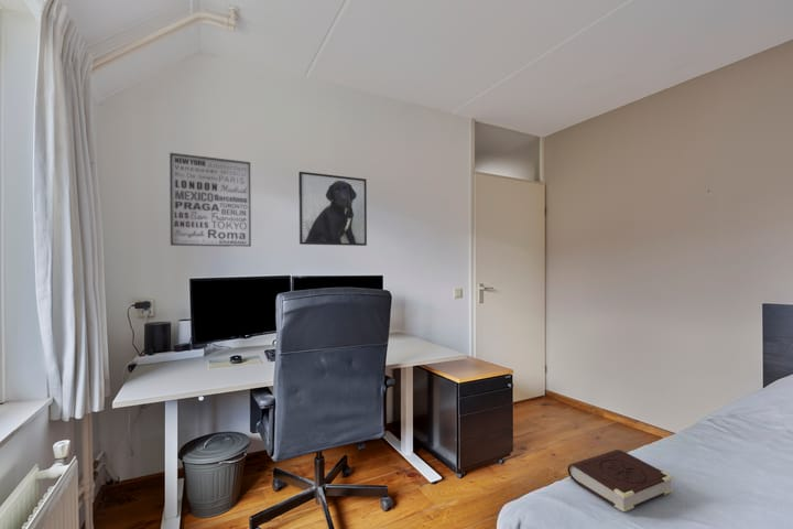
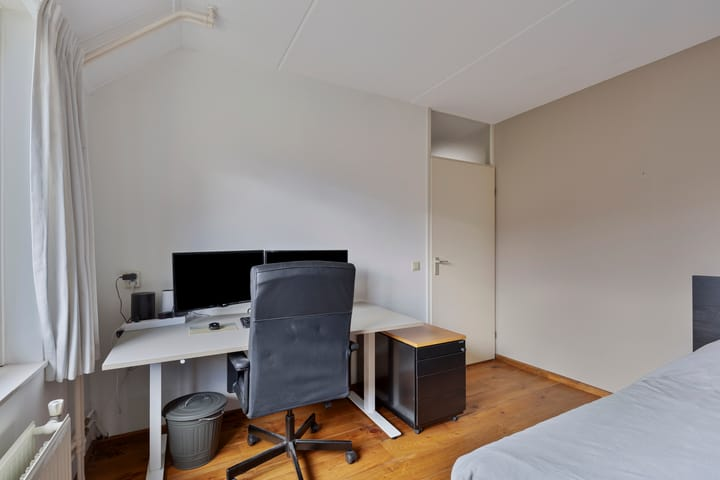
- book [567,449,675,512]
- wall art [169,152,252,248]
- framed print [297,171,368,247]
